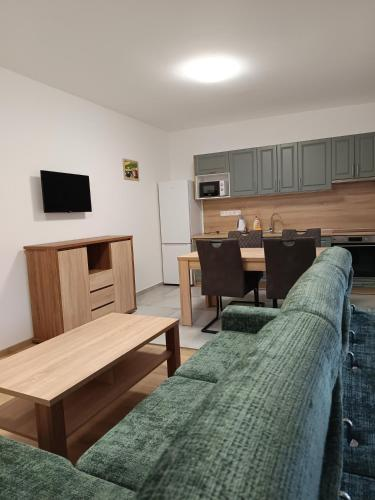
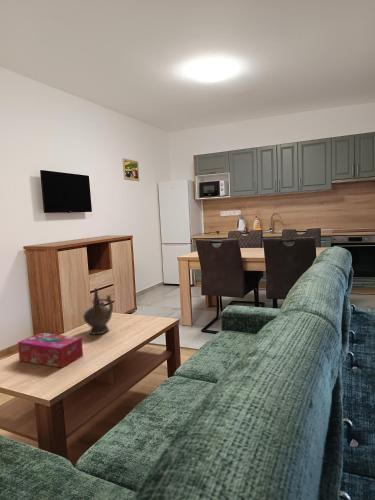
+ ceremonial vessel [82,287,114,335]
+ tissue box [17,332,84,369]
